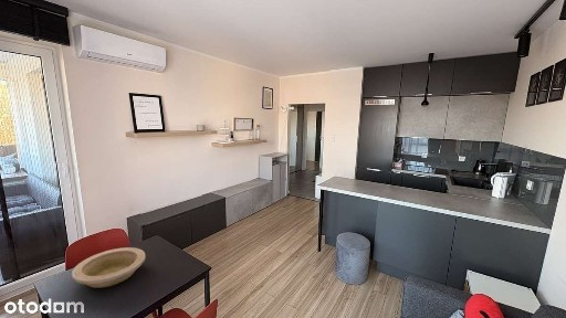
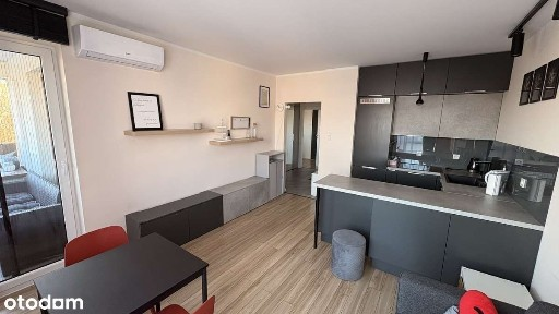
- bowl [71,246,146,289]
